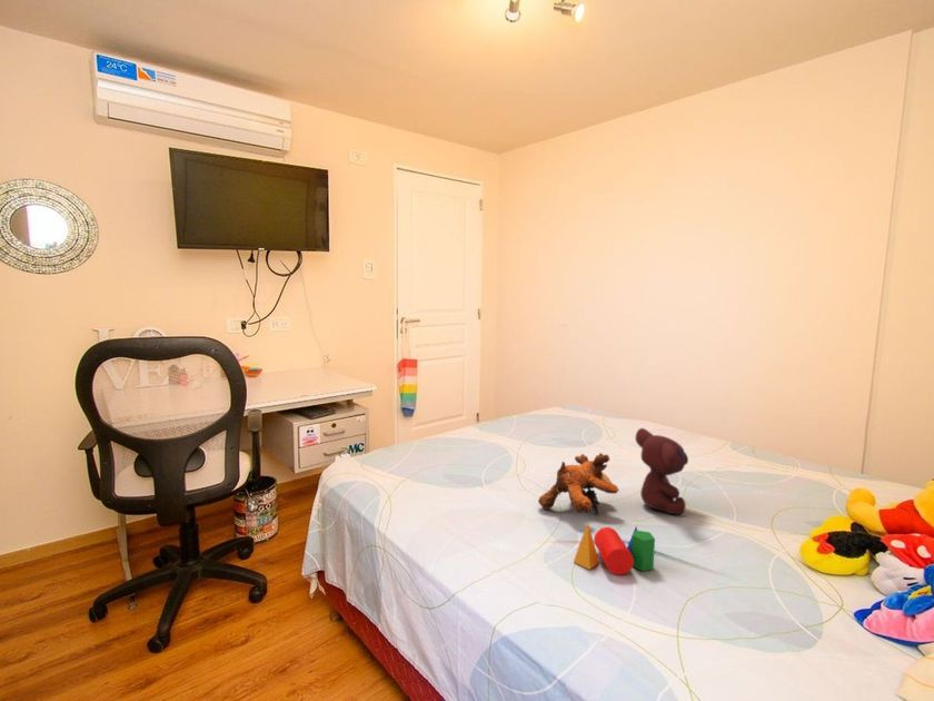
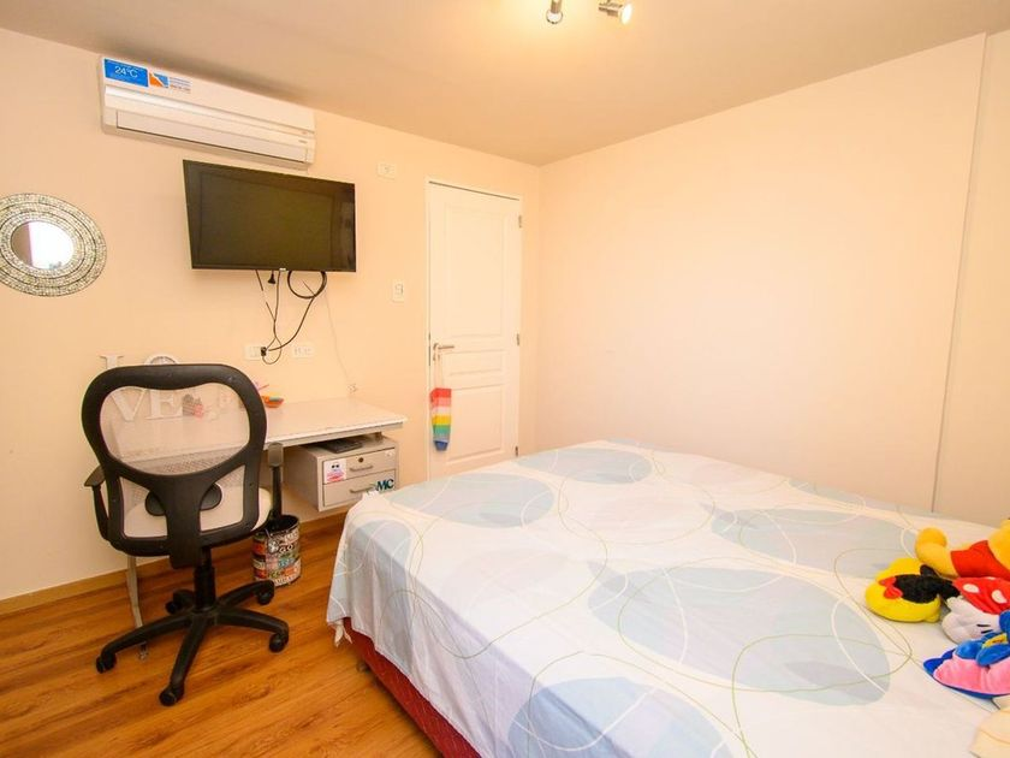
- toy blocks [573,522,656,576]
- stuffed animal [537,452,620,516]
- teddy bear [634,427,689,515]
